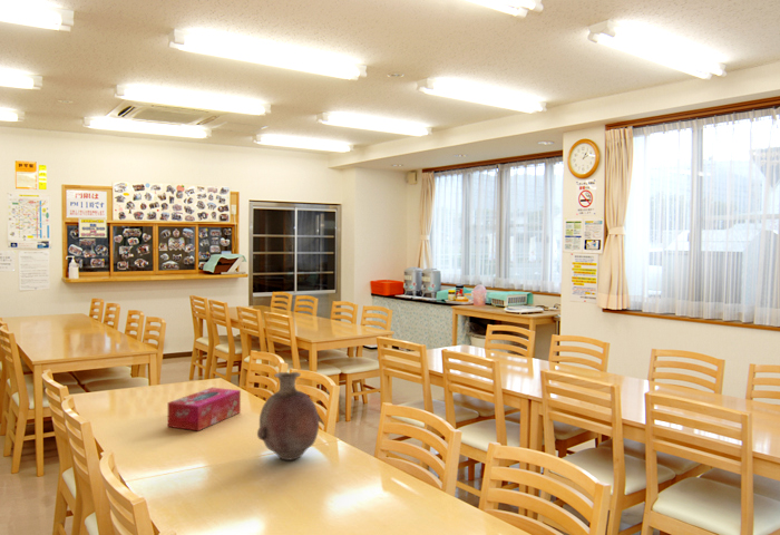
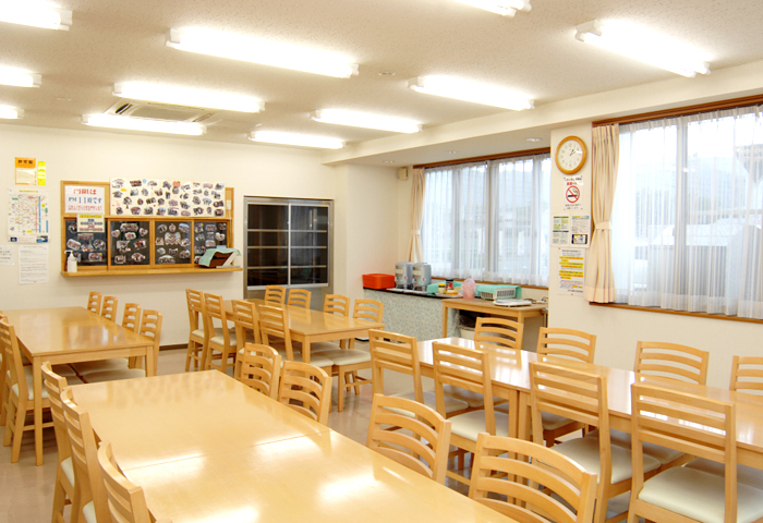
- tissue box [167,387,242,432]
- vase [256,371,321,461]
